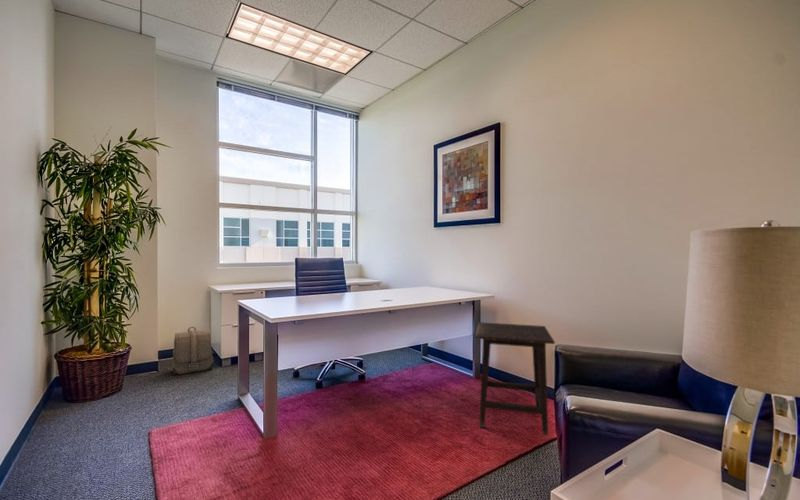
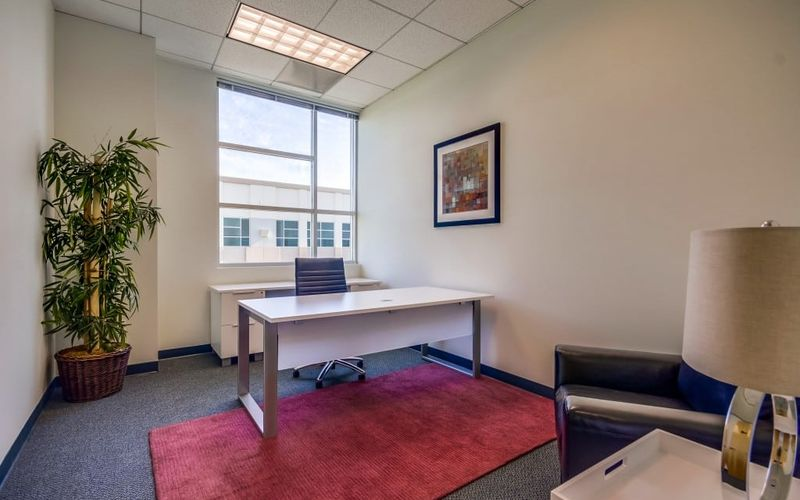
- backpack [171,326,215,376]
- side table [474,321,556,437]
